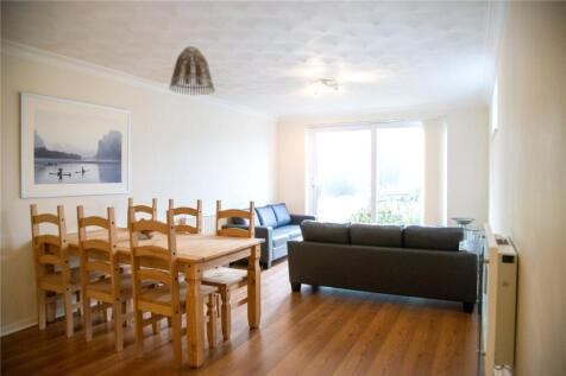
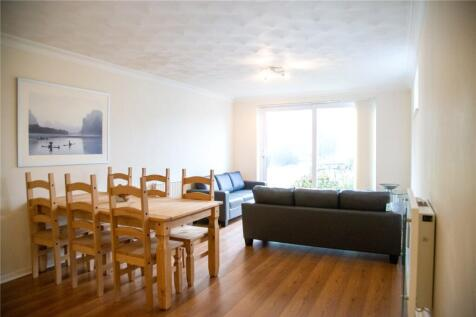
- lamp shade [168,45,216,96]
